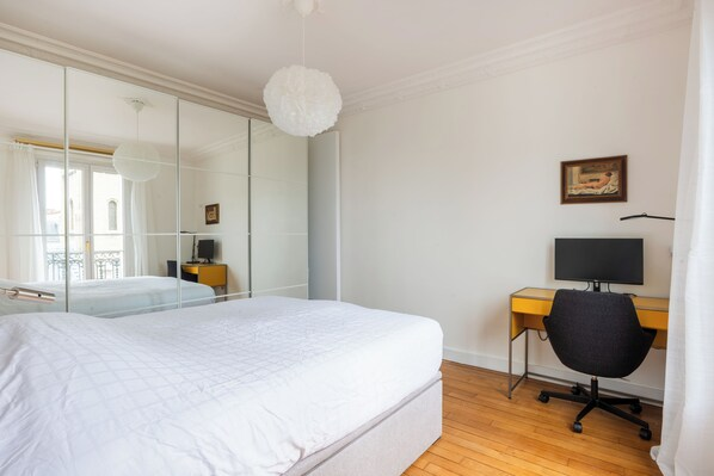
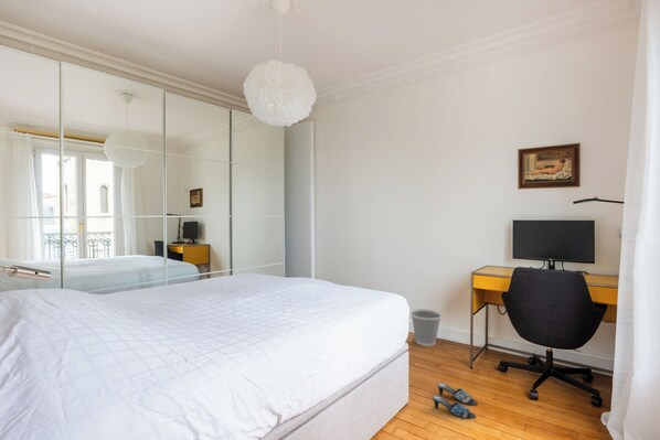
+ slippers [432,382,479,420]
+ wastebasket [409,308,443,347]
